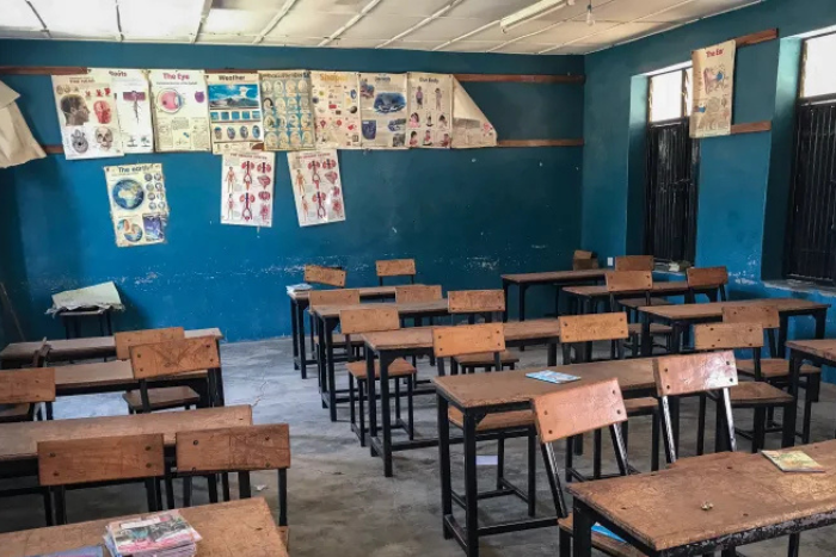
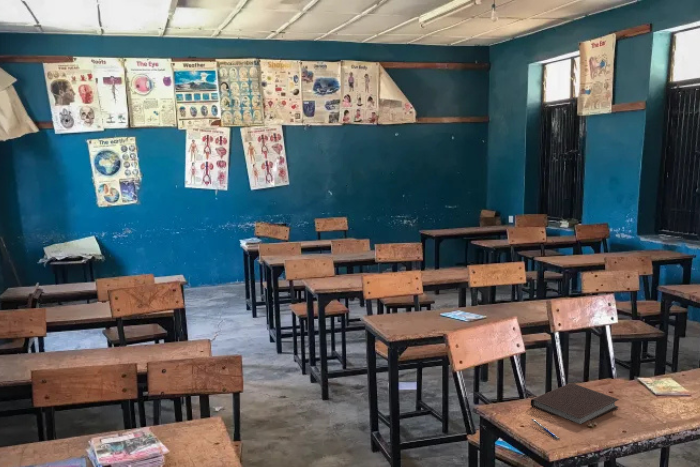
+ pen [531,418,561,440]
+ notebook [530,382,620,426]
